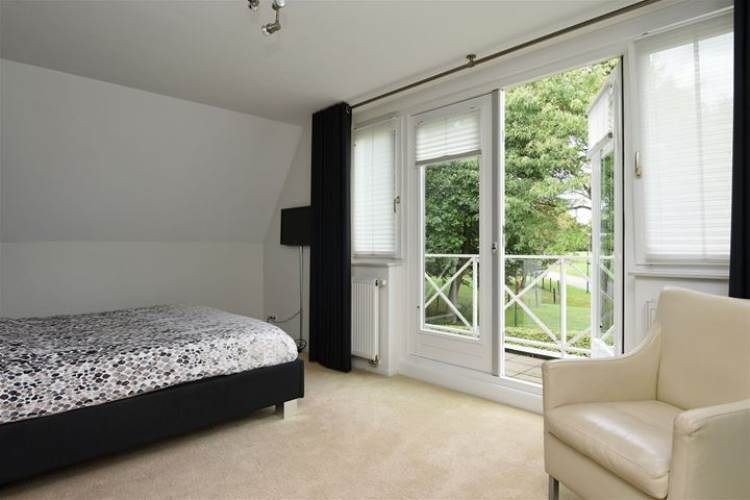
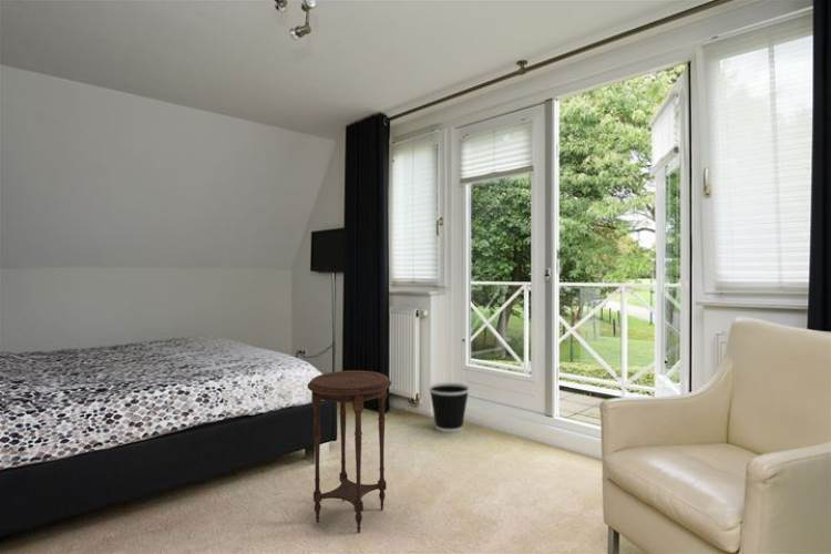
+ side table [307,370,392,534]
+ wastebasket [428,382,471,433]
